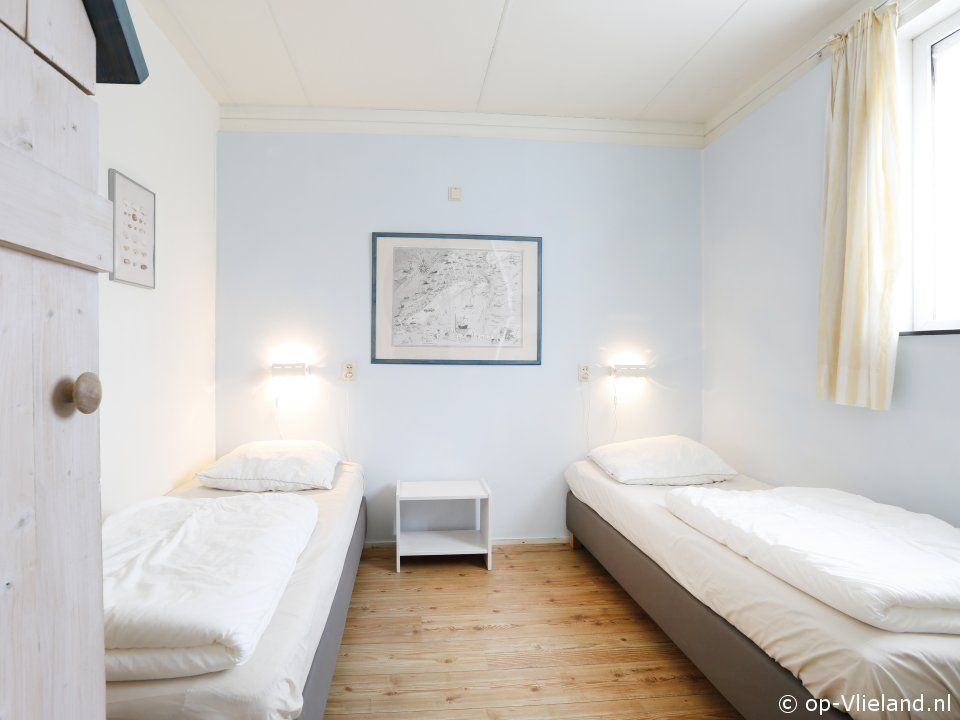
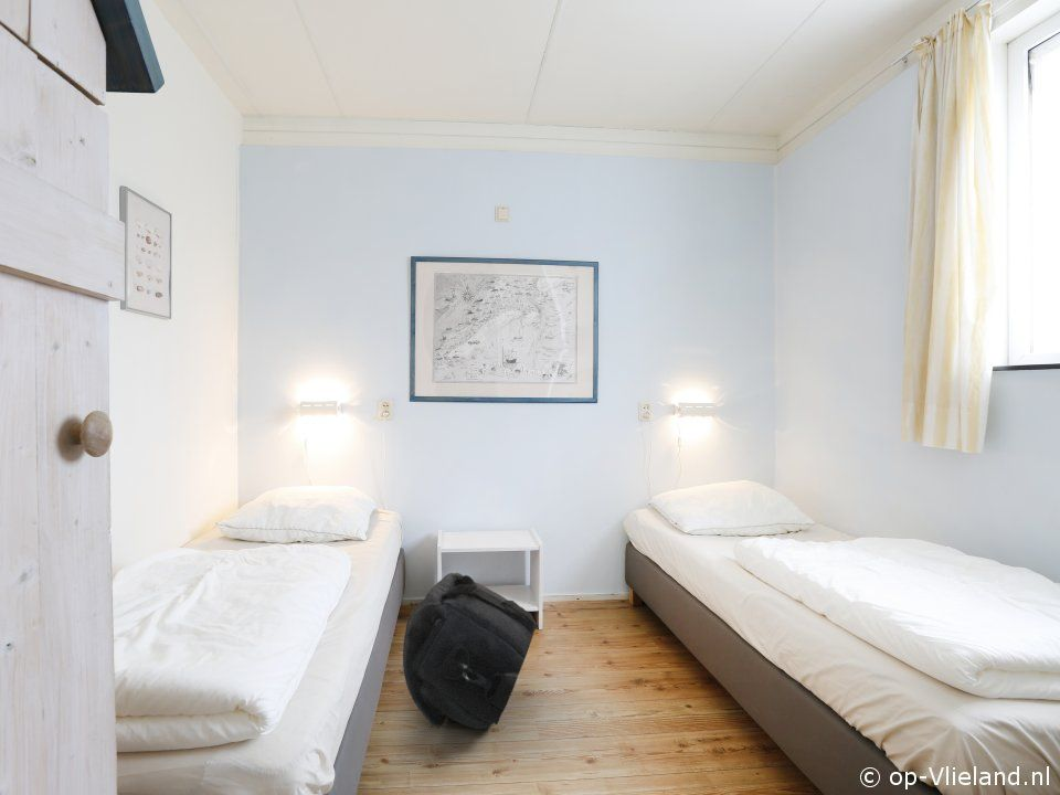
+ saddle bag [402,572,538,730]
